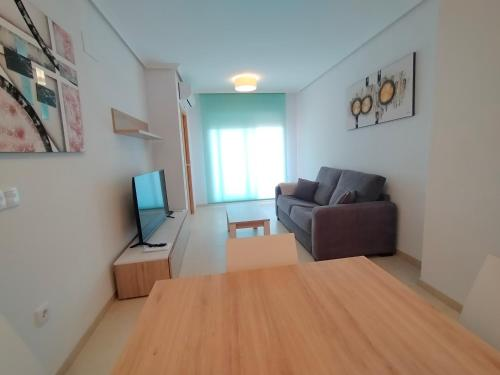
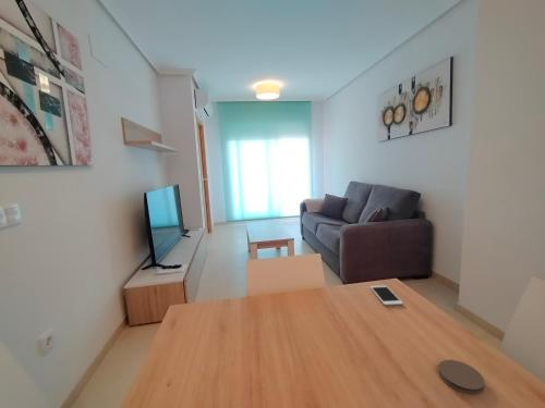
+ cell phone [368,285,404,307]
+ coaster [437,359,486,395]
